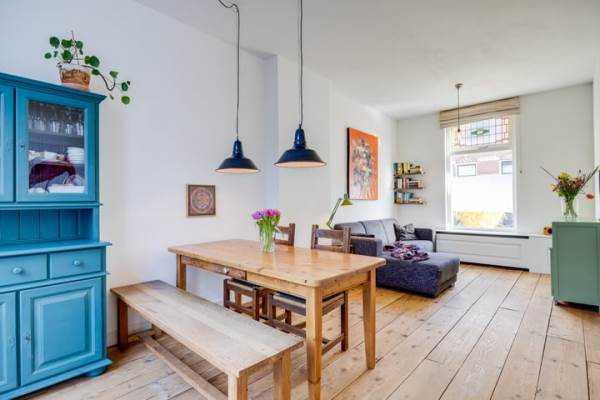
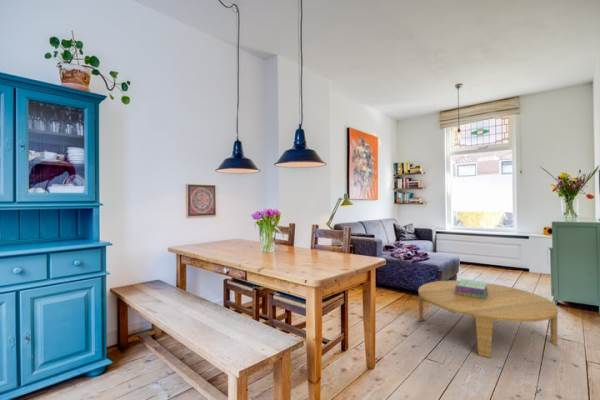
+ stack of books [455,278,488,299]
+ coffee table [417,280,559,359]
